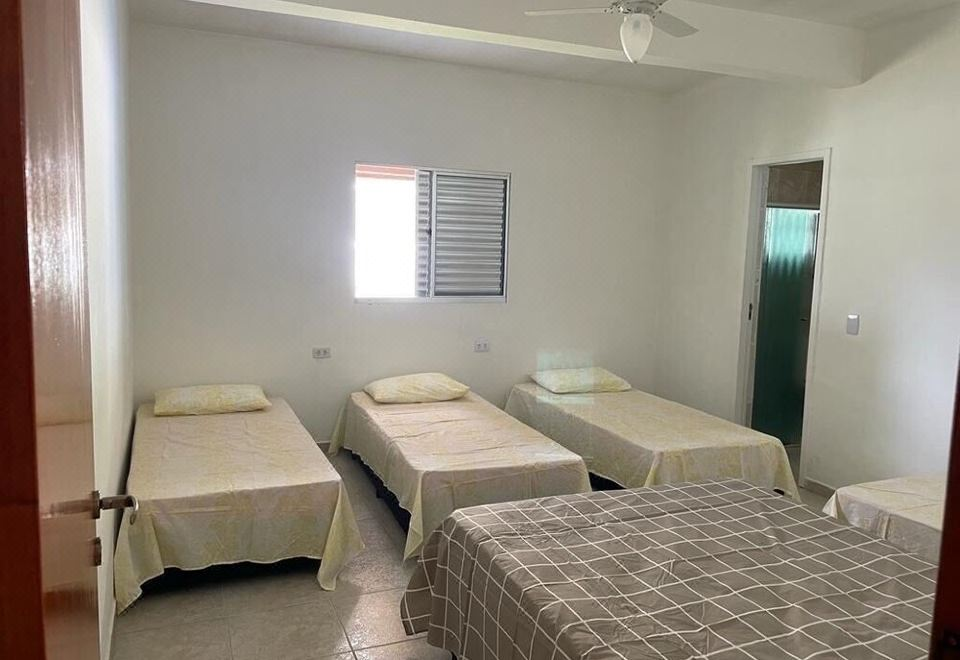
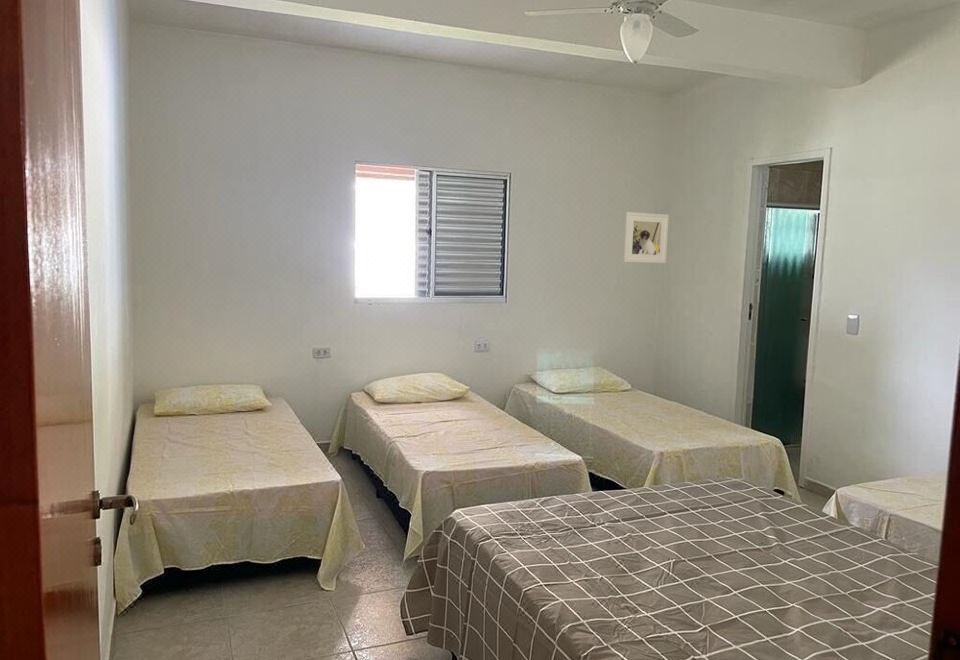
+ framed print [623,211,670,264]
